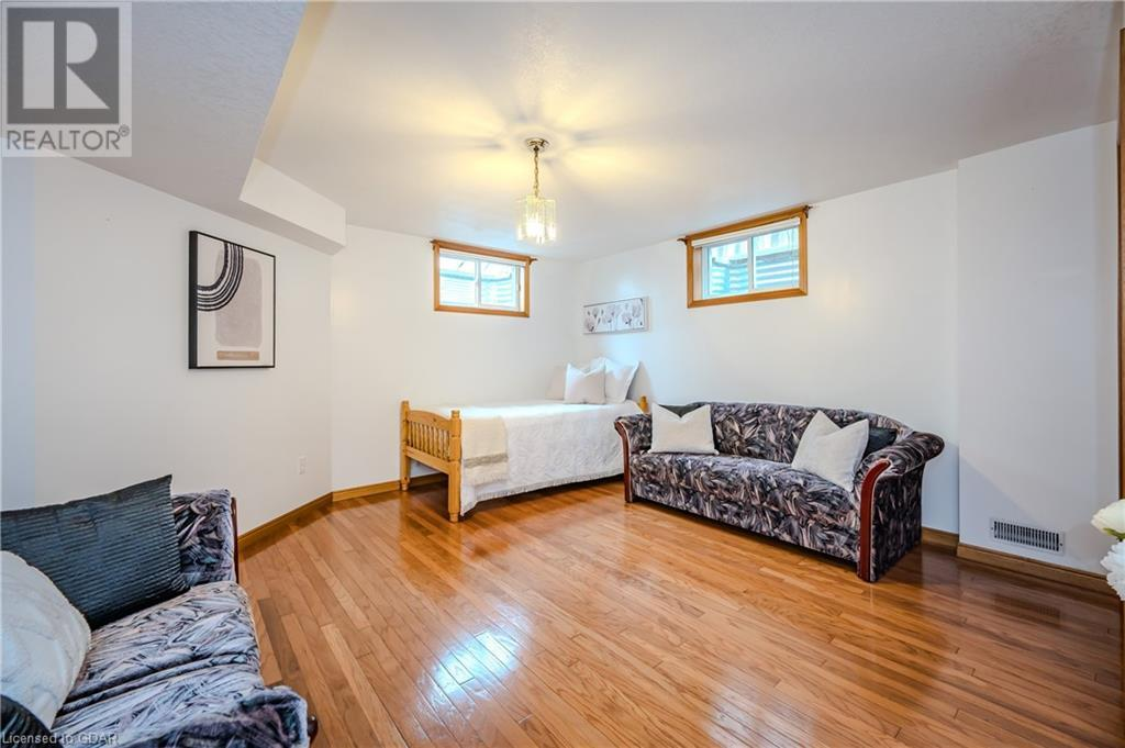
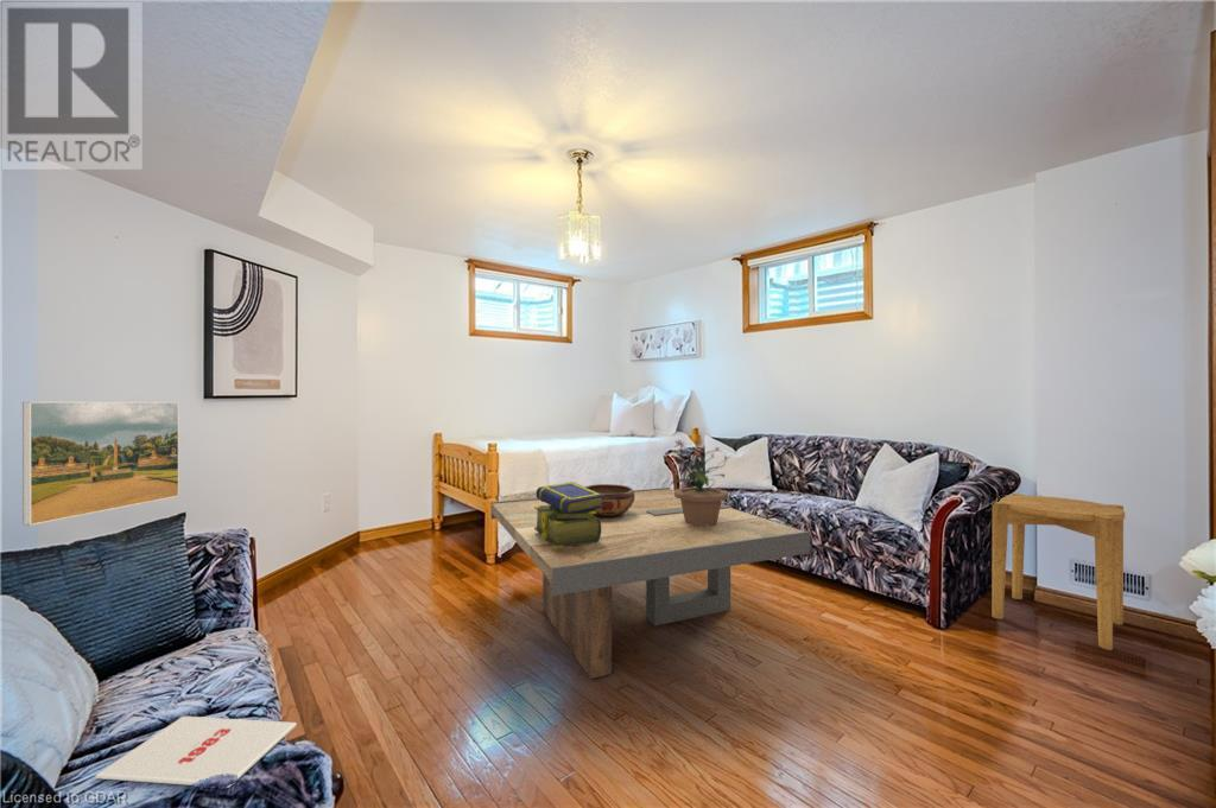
+ coffee table [490,486,811,680]
+ stack of books [534,481,604,548]
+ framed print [21,401,180,527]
+ decorative bowl [584,483,635,517]
+ potted plant [670,438,729,527]
+ magazine [95,715,298,789]
+ side table [990,492,1126,651]
